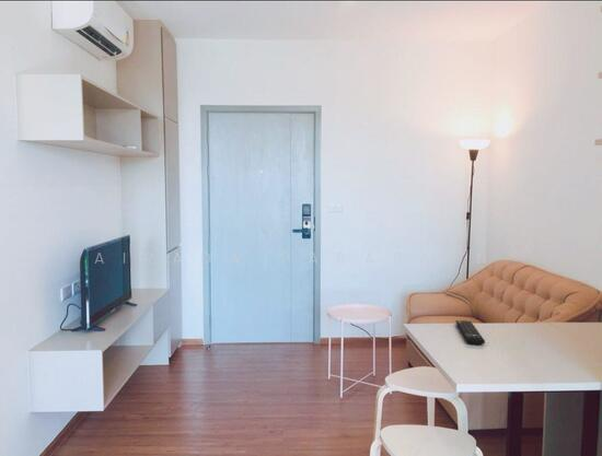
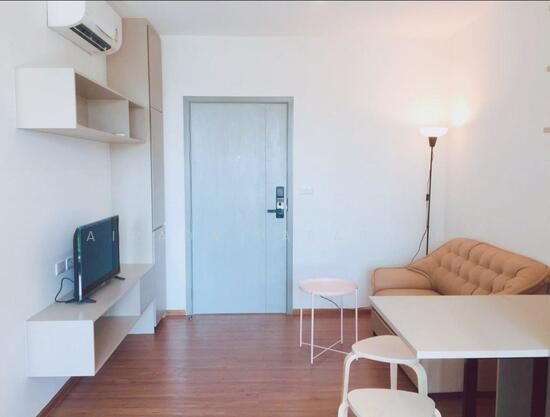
- remote control [454,319,486,346]
